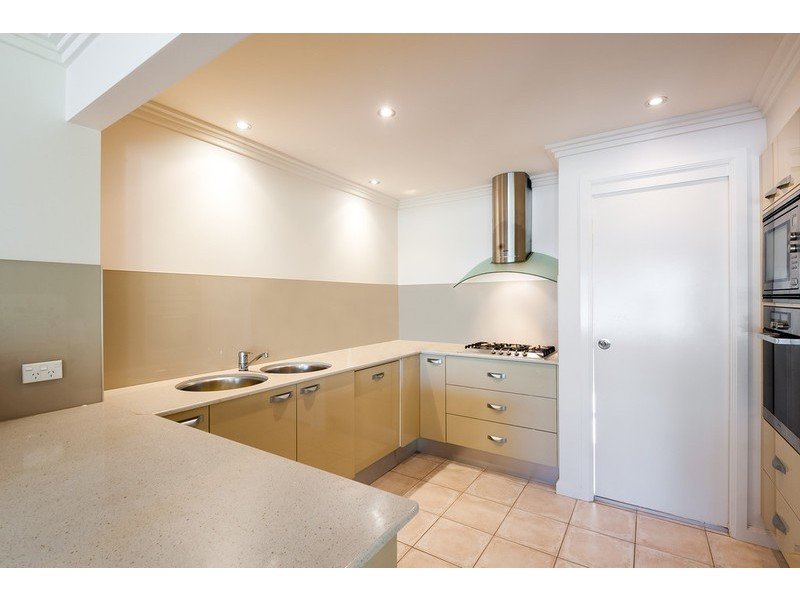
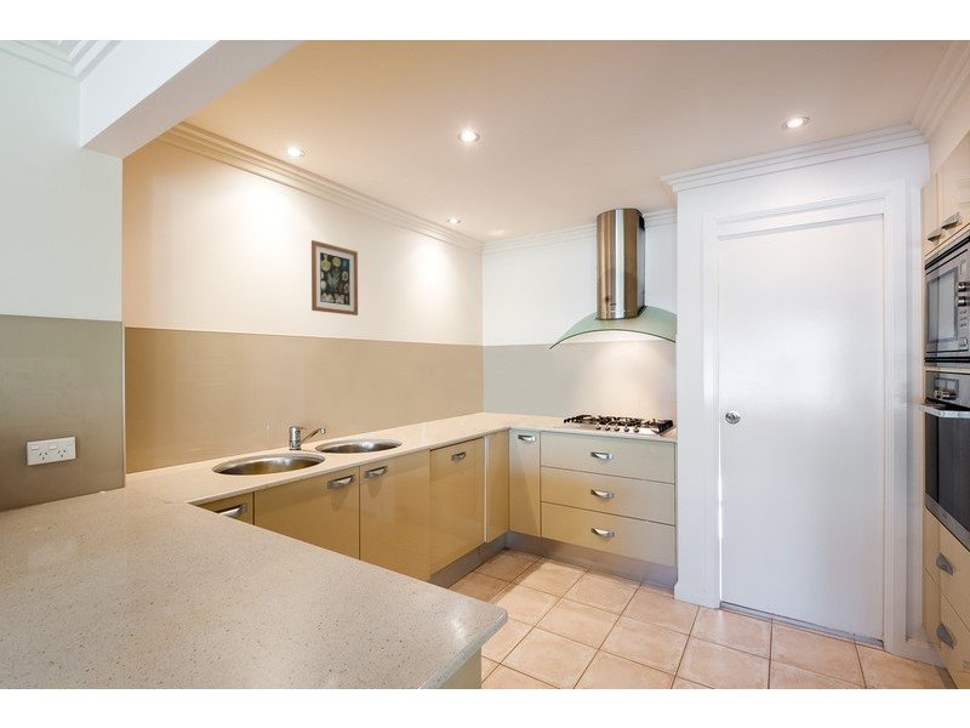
+ wall art [310,239,359,317]
